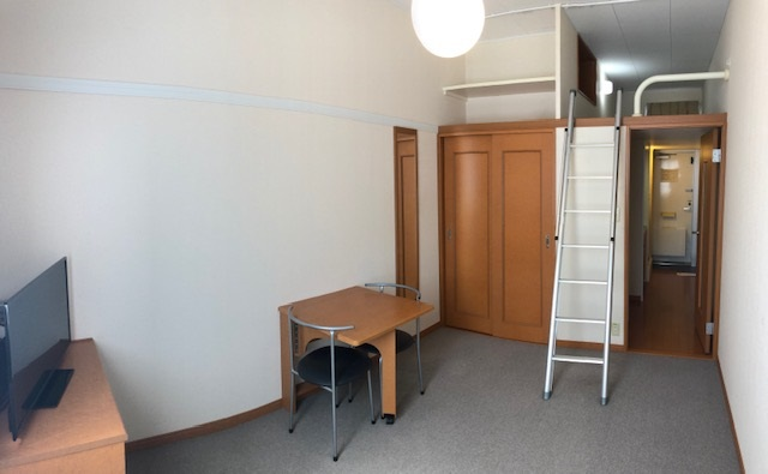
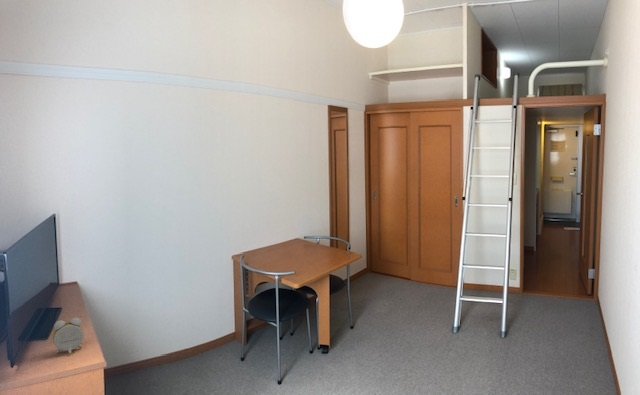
+ alarm clock [52,317,85,356]
